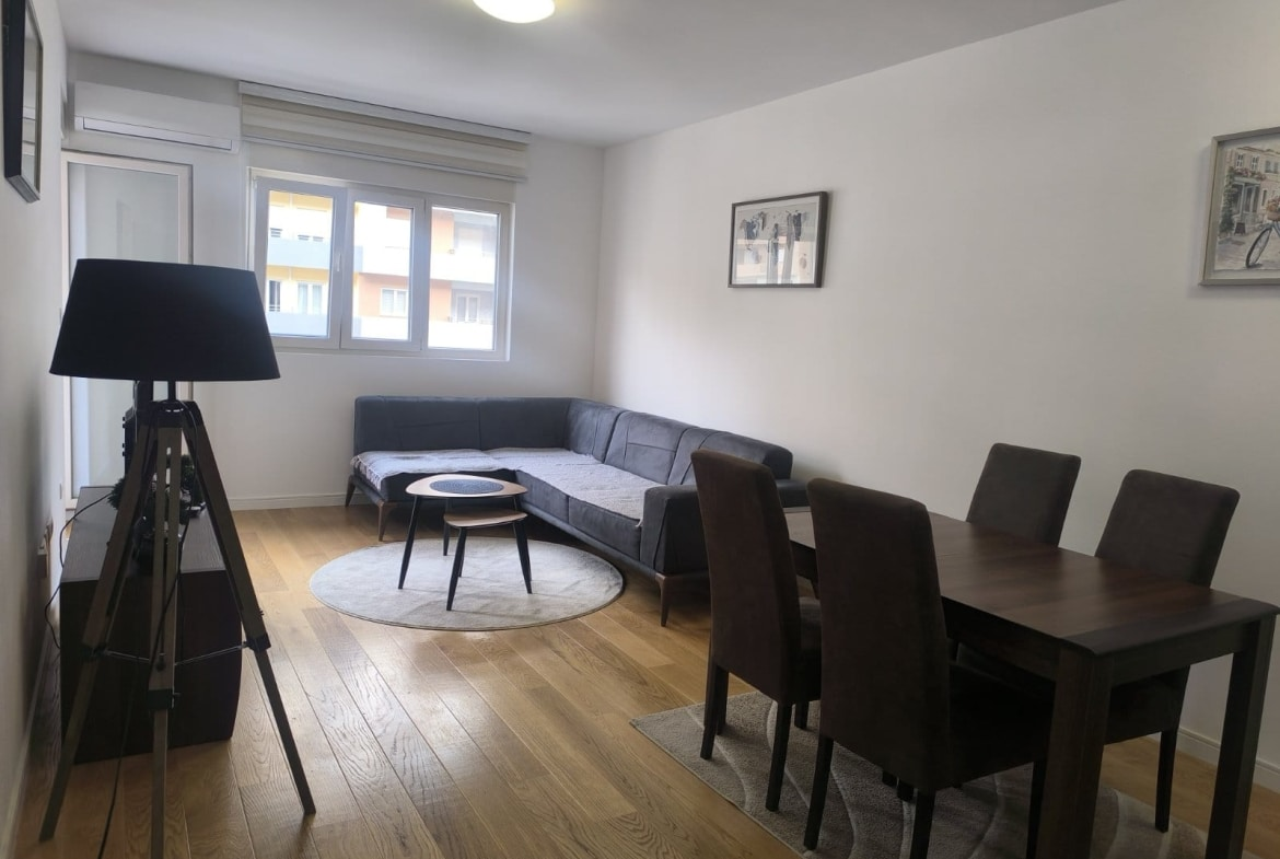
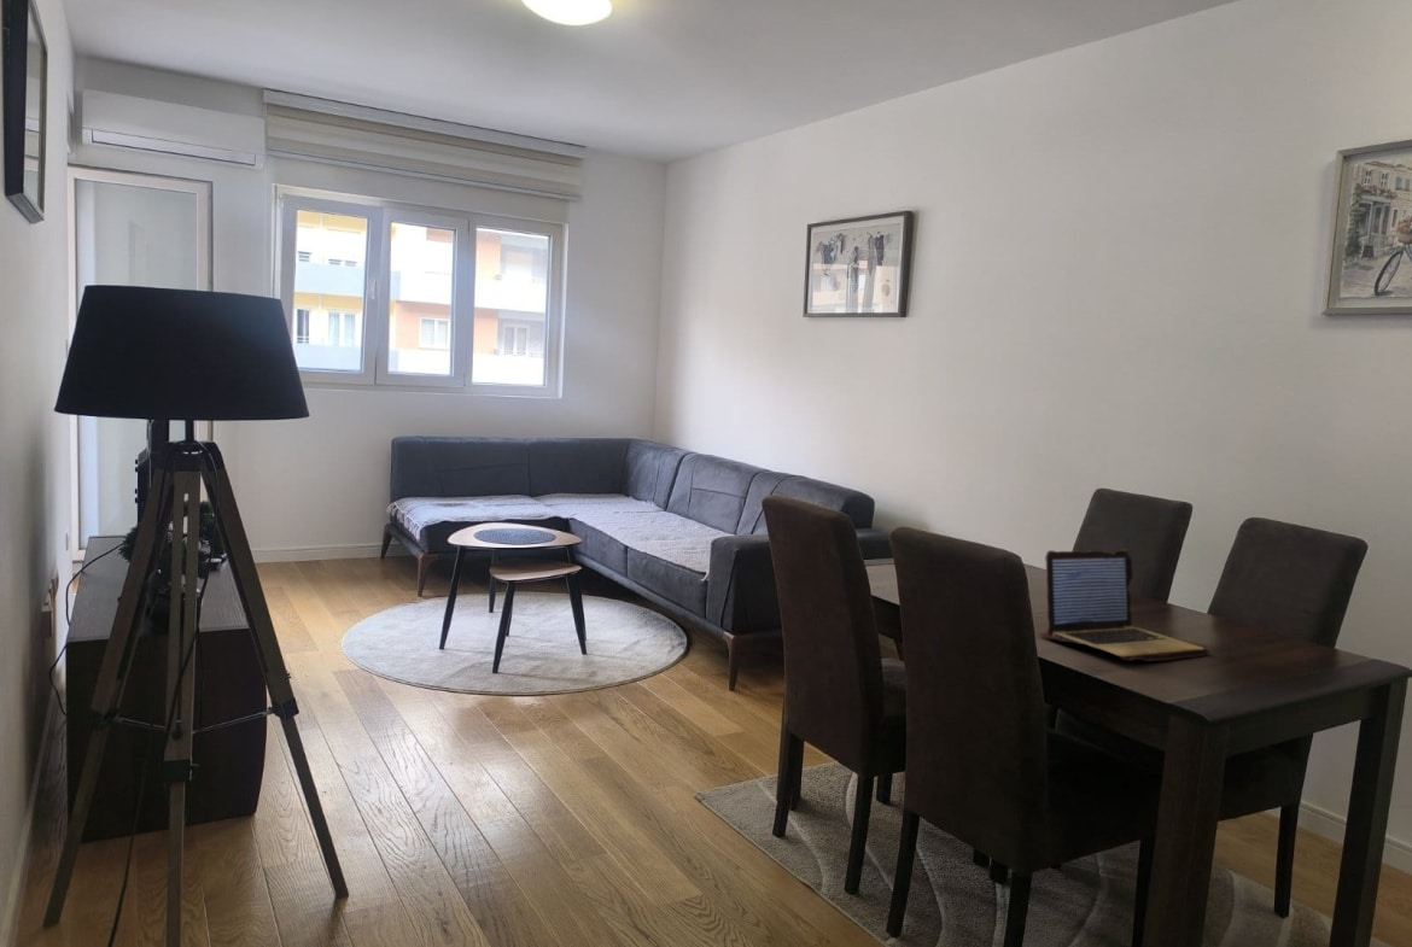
+ laptop [1037,548,1212,662]
